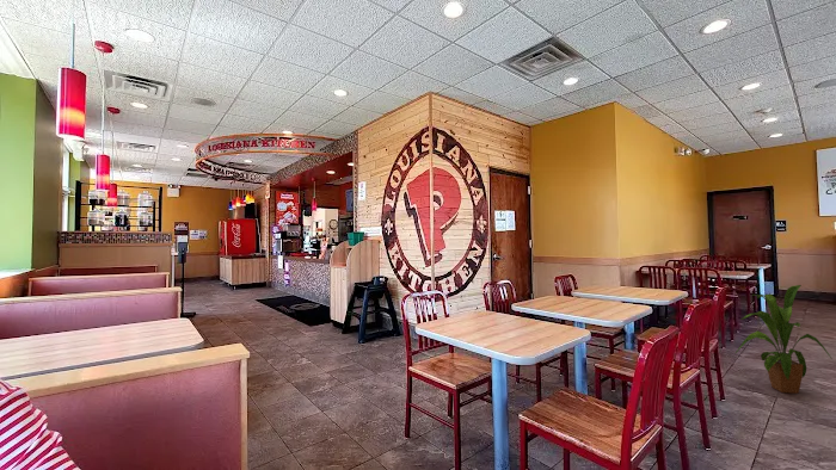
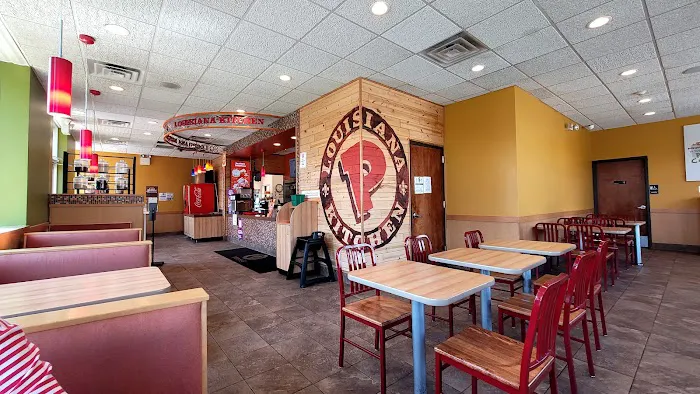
- house plant [734,284,834,395]
